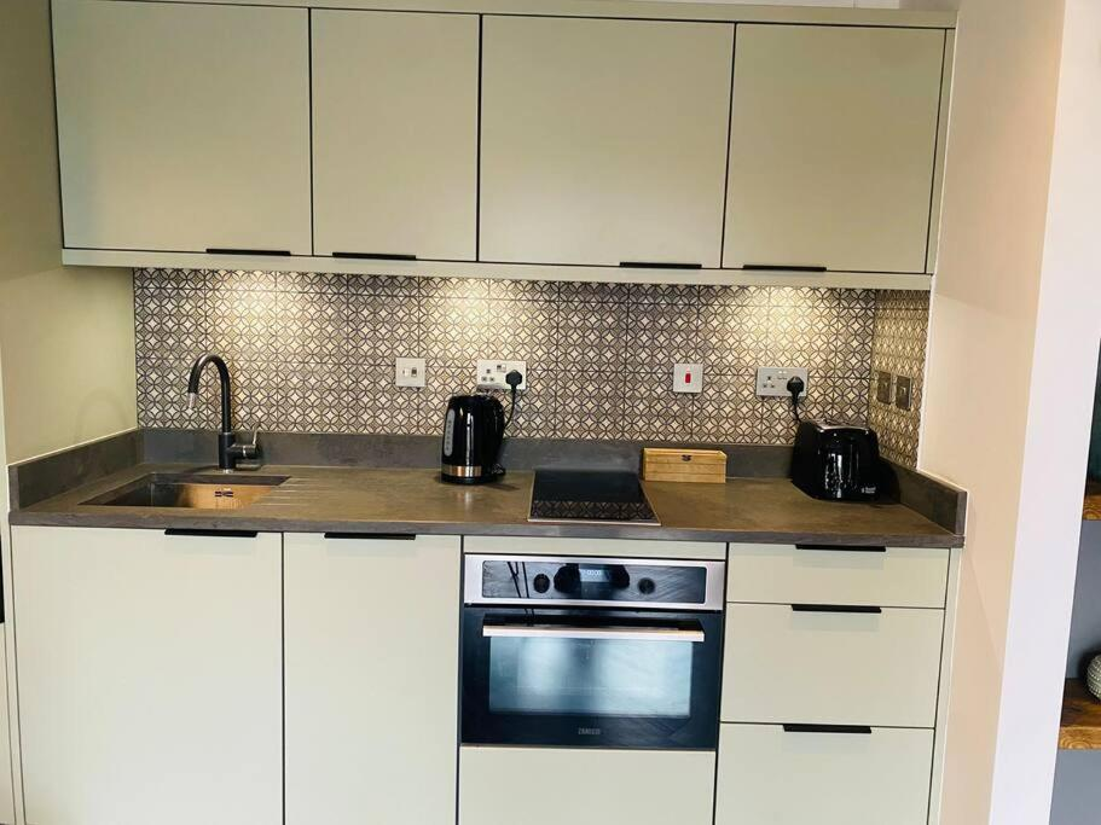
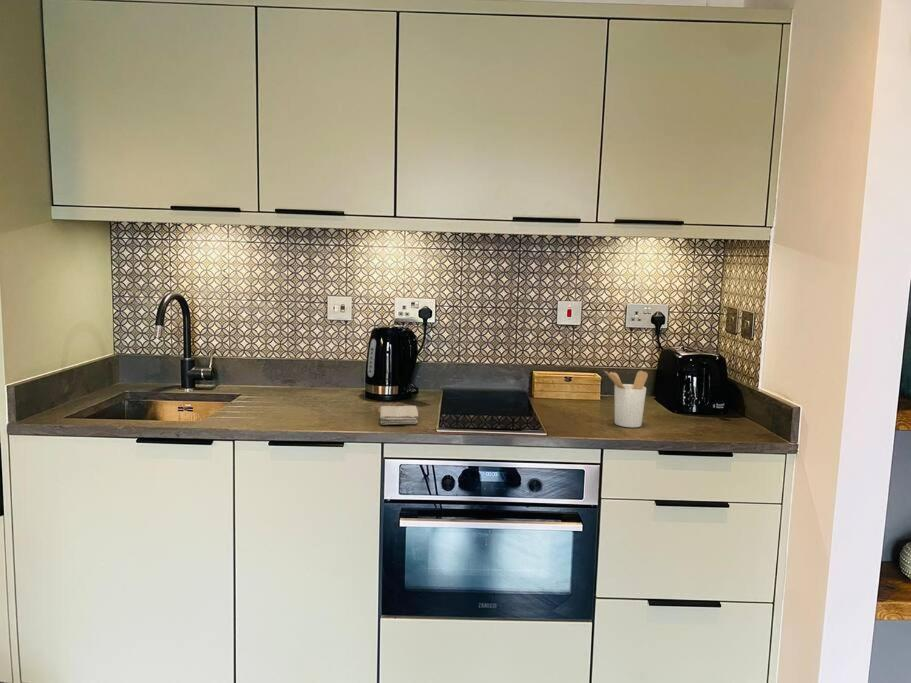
+ washcloth [379,405,419,426]
+ utensil holder [604,370,649,428]
